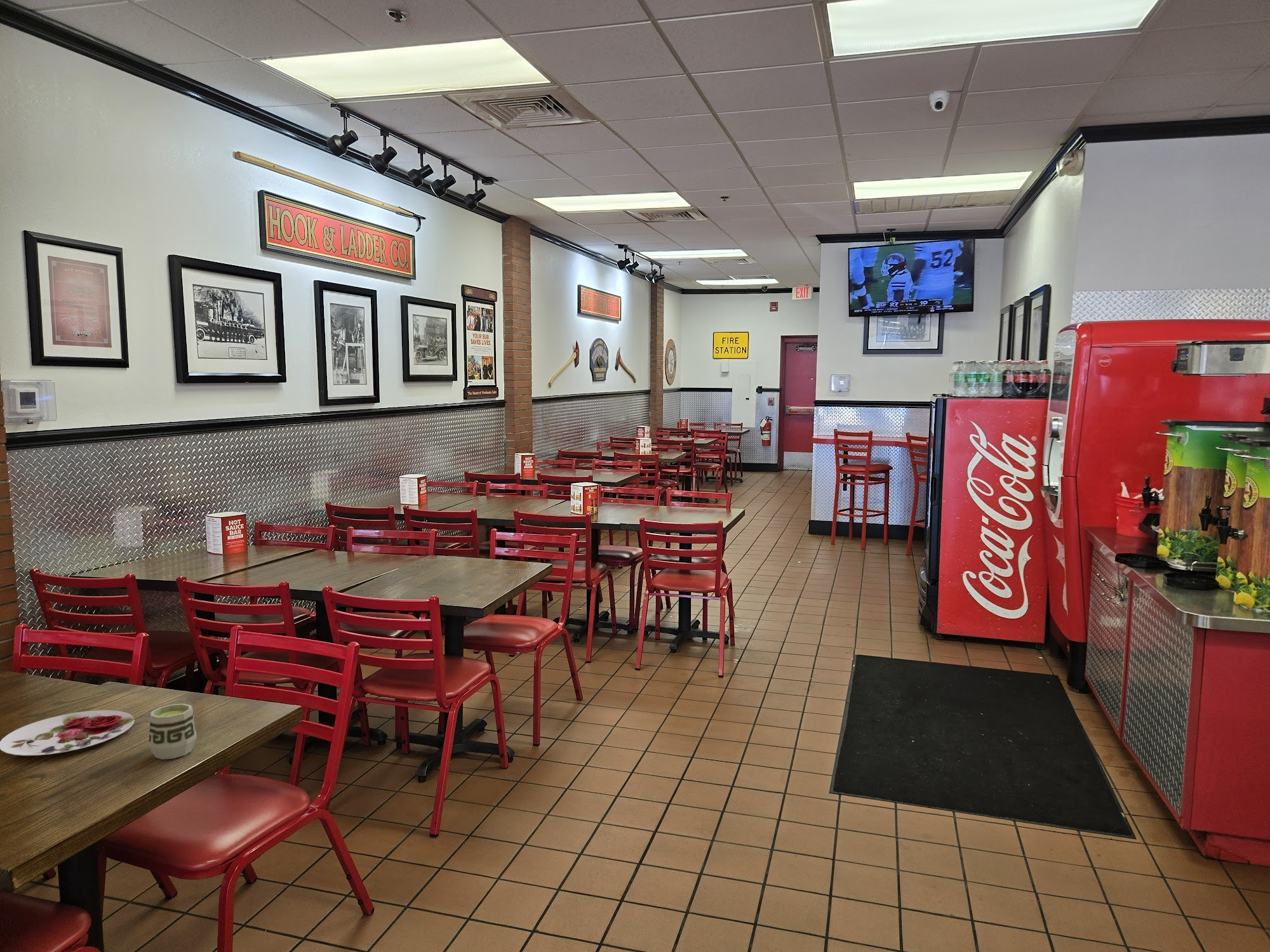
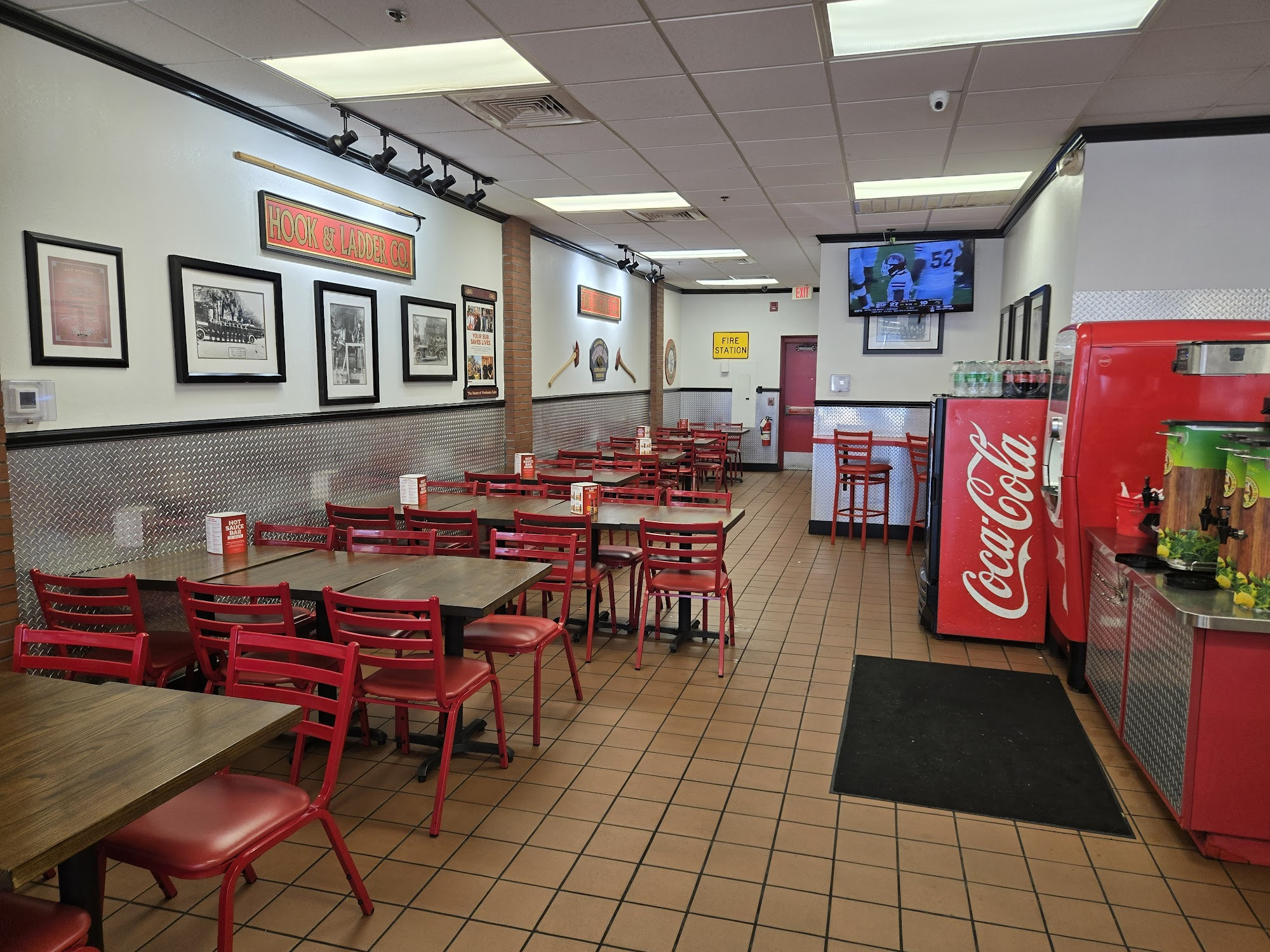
- plate [0,710,135,757]
- cup [148,703,197,760]
